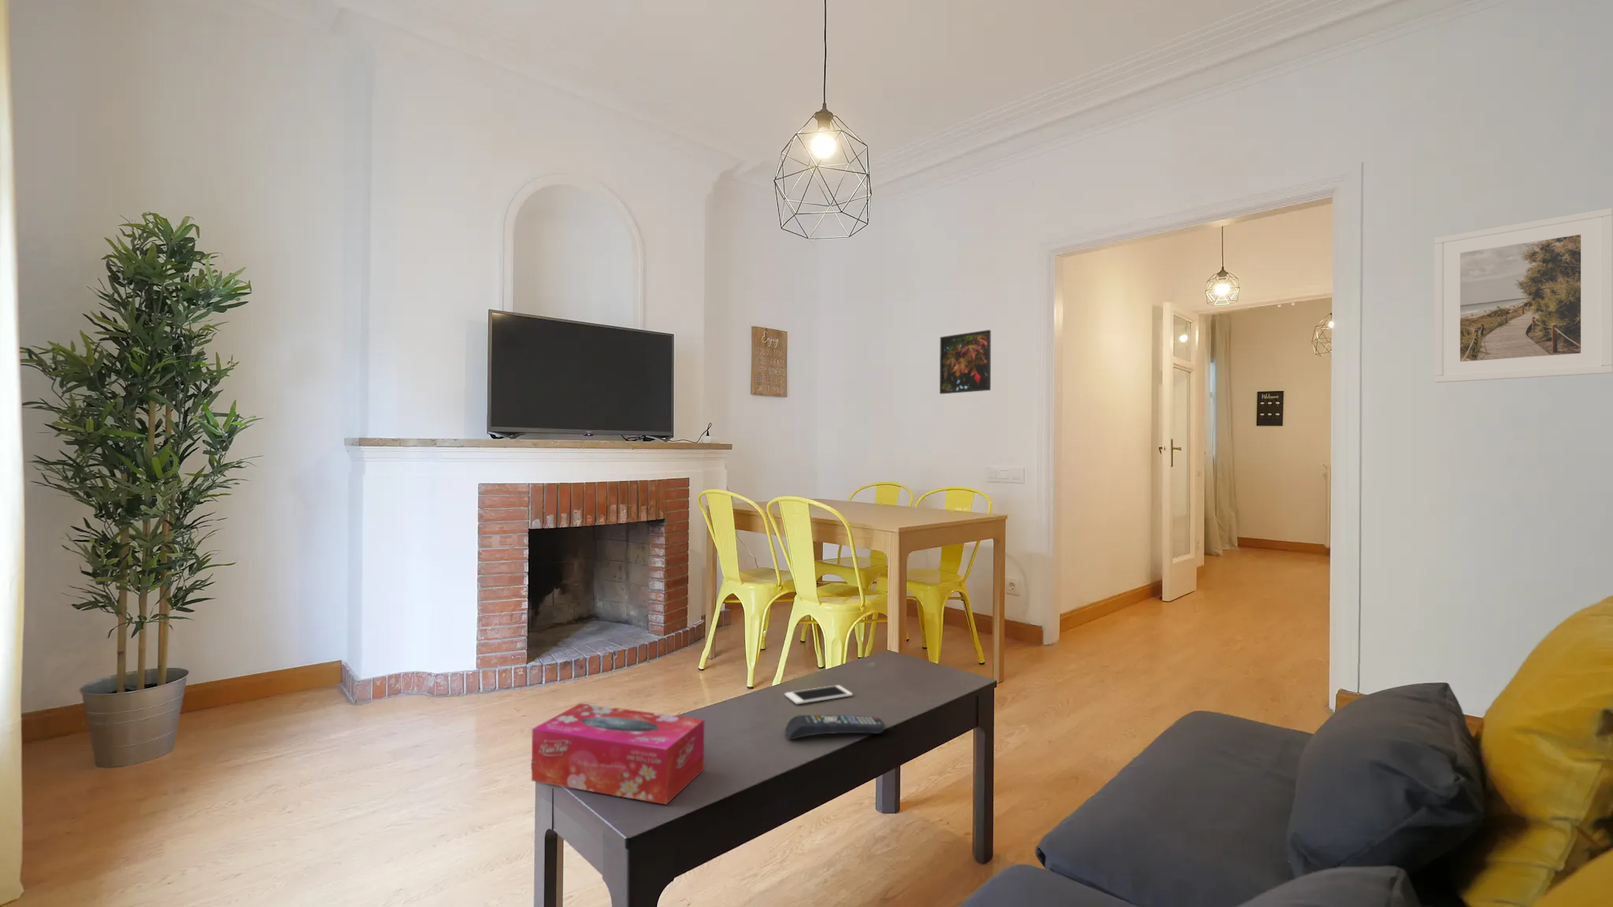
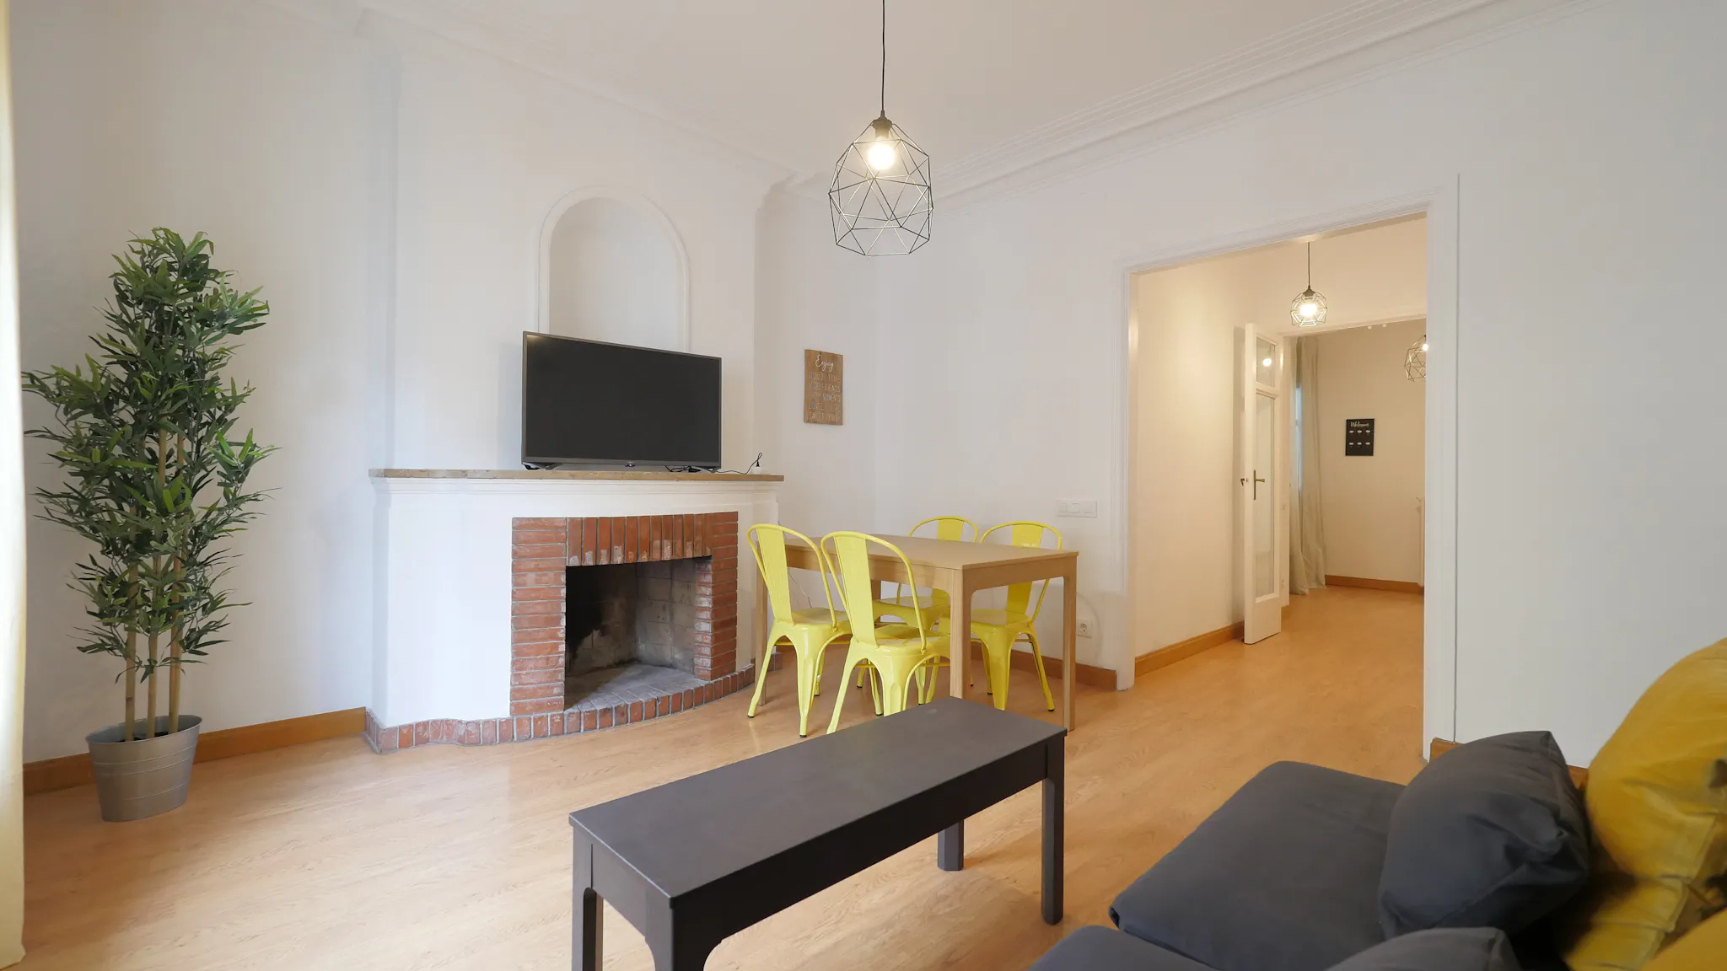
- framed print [1434,207,1613,383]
- tissue box [531,702,705,805]
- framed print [938,329,992,394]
- remote control [784,714,886,740]
- cell phone [783,684,854,704]
